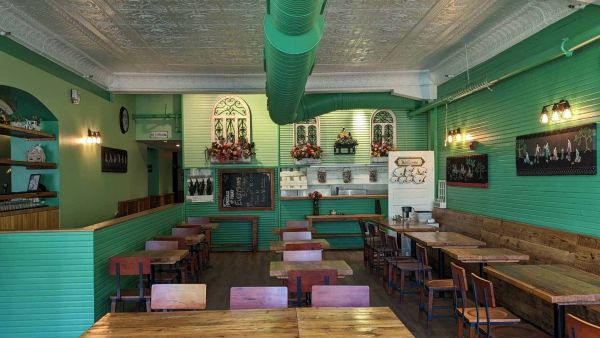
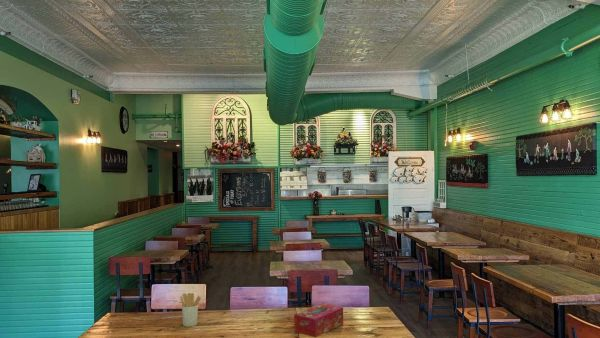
+ tissue box [293,302,344,338]
+ utensil holder [180,292,202,327]
